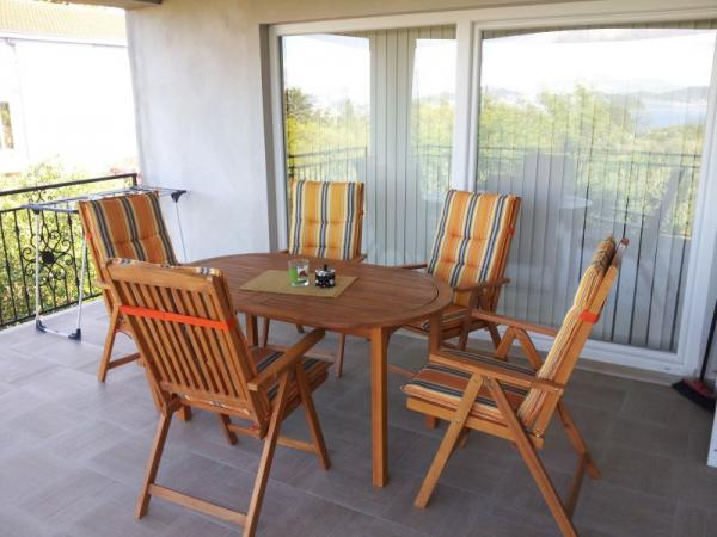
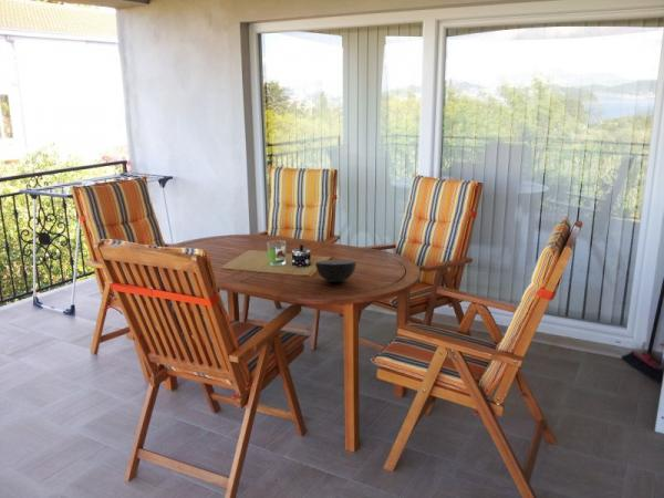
+ bowl [314,259,357,283]
